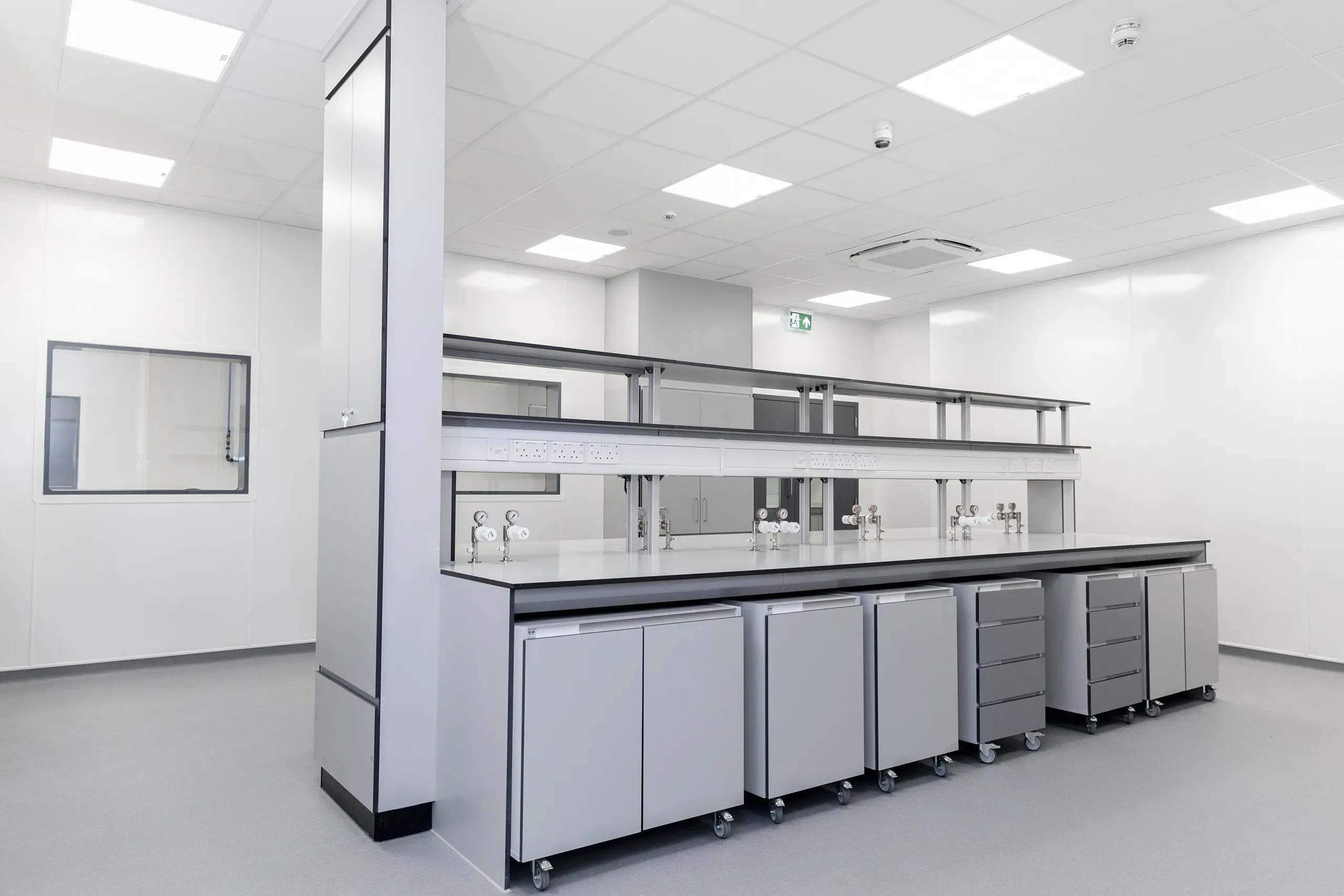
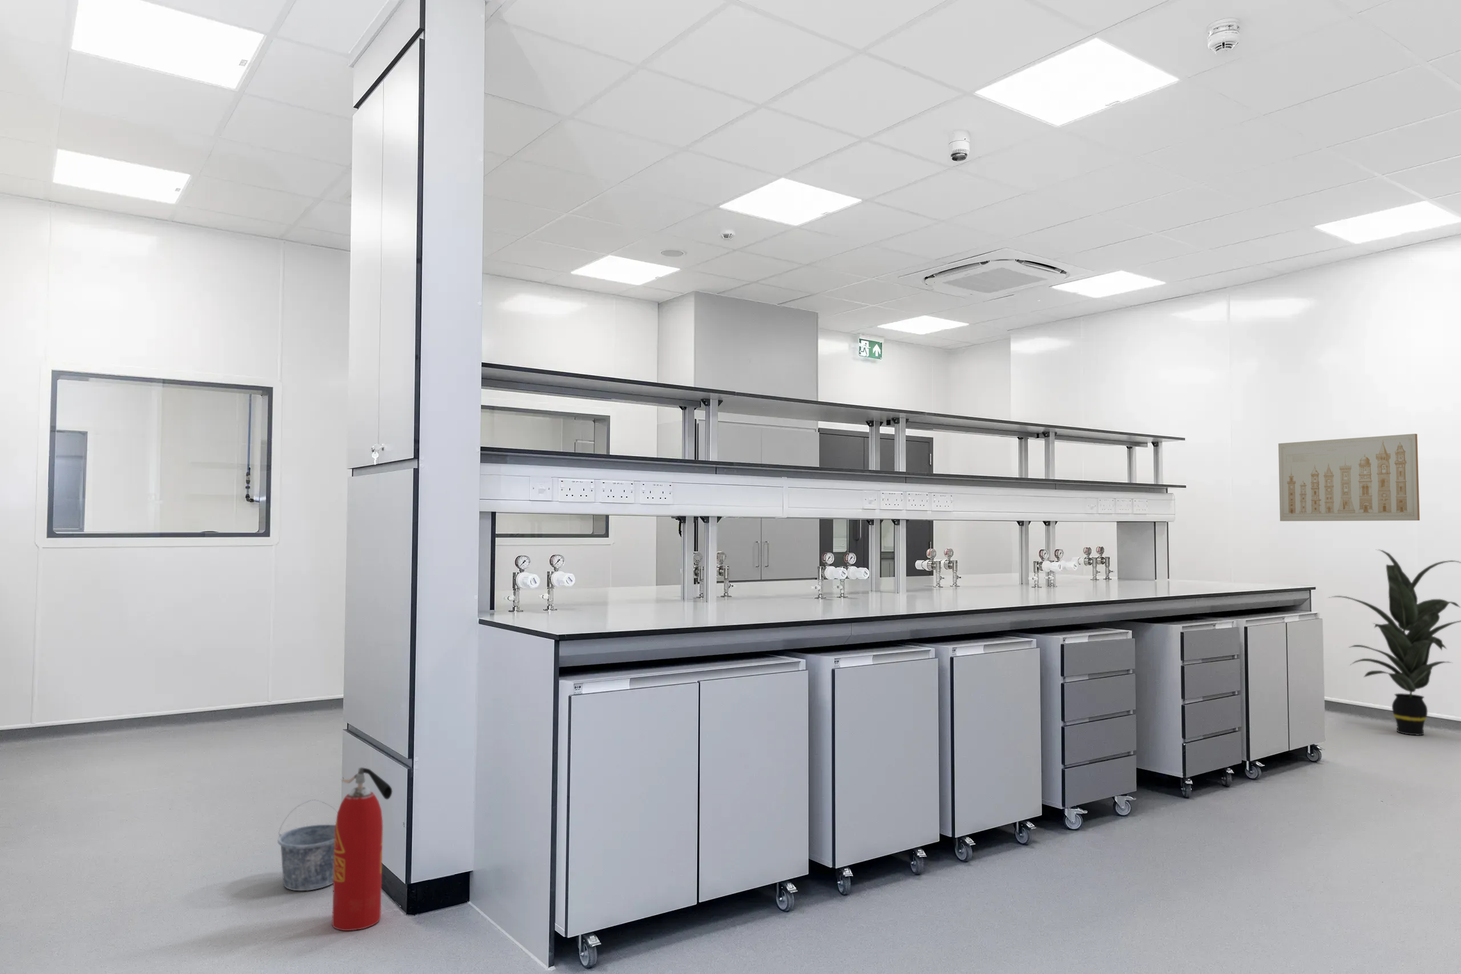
+ fire extinguisher [332,766,392,932]
+ bucket [277,799,338,891]
+ wall art [1277,433,1421,522]
+ indoor plant [1327,549,1461,736]
